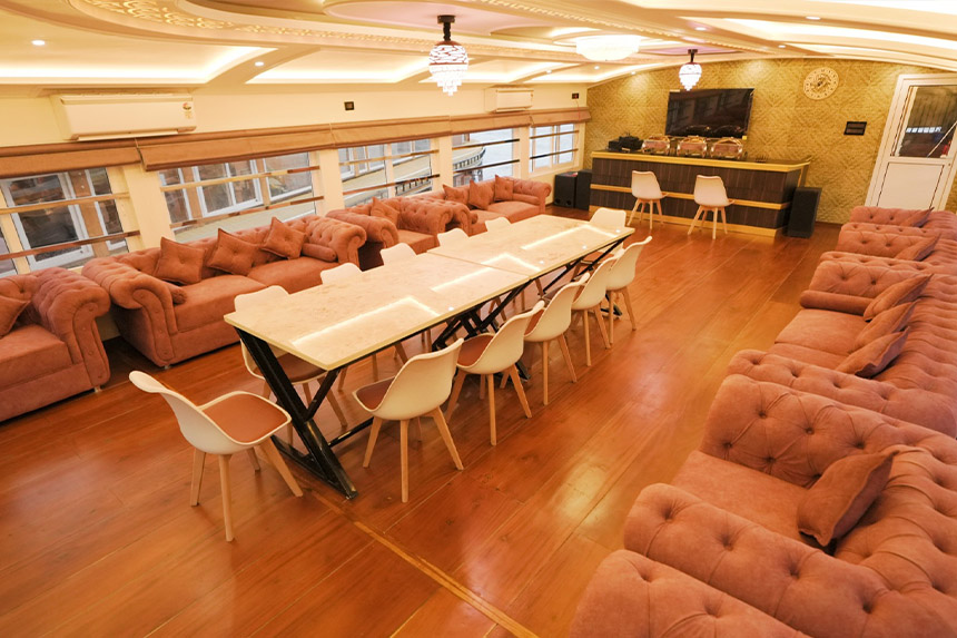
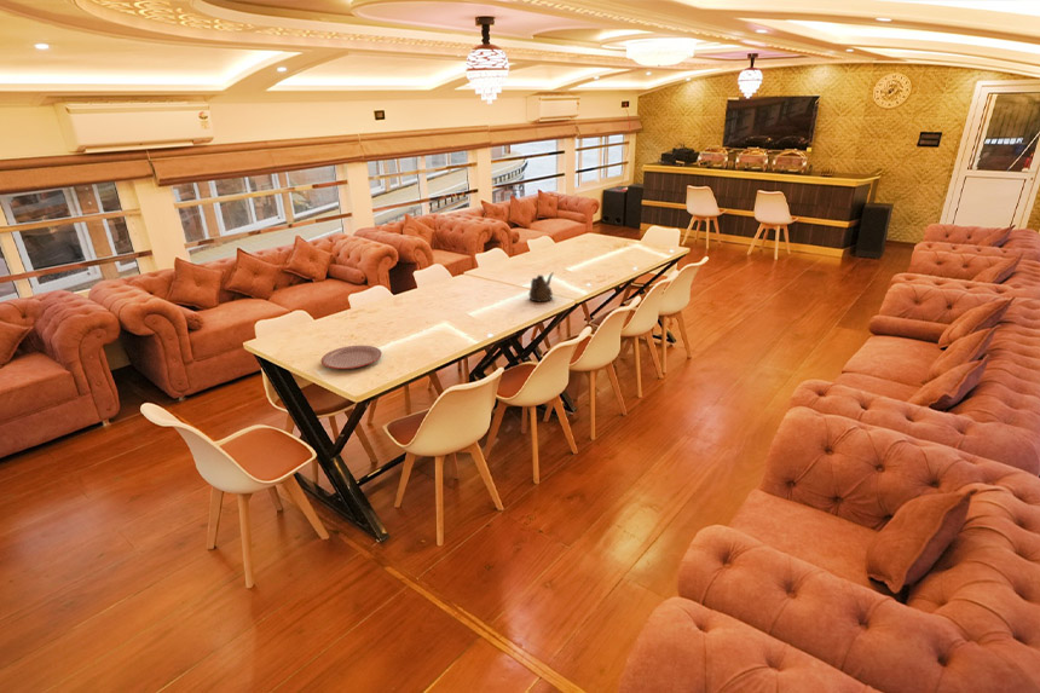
+ teapot [527,271,554,304]
+ plate [320,345,383,370]
